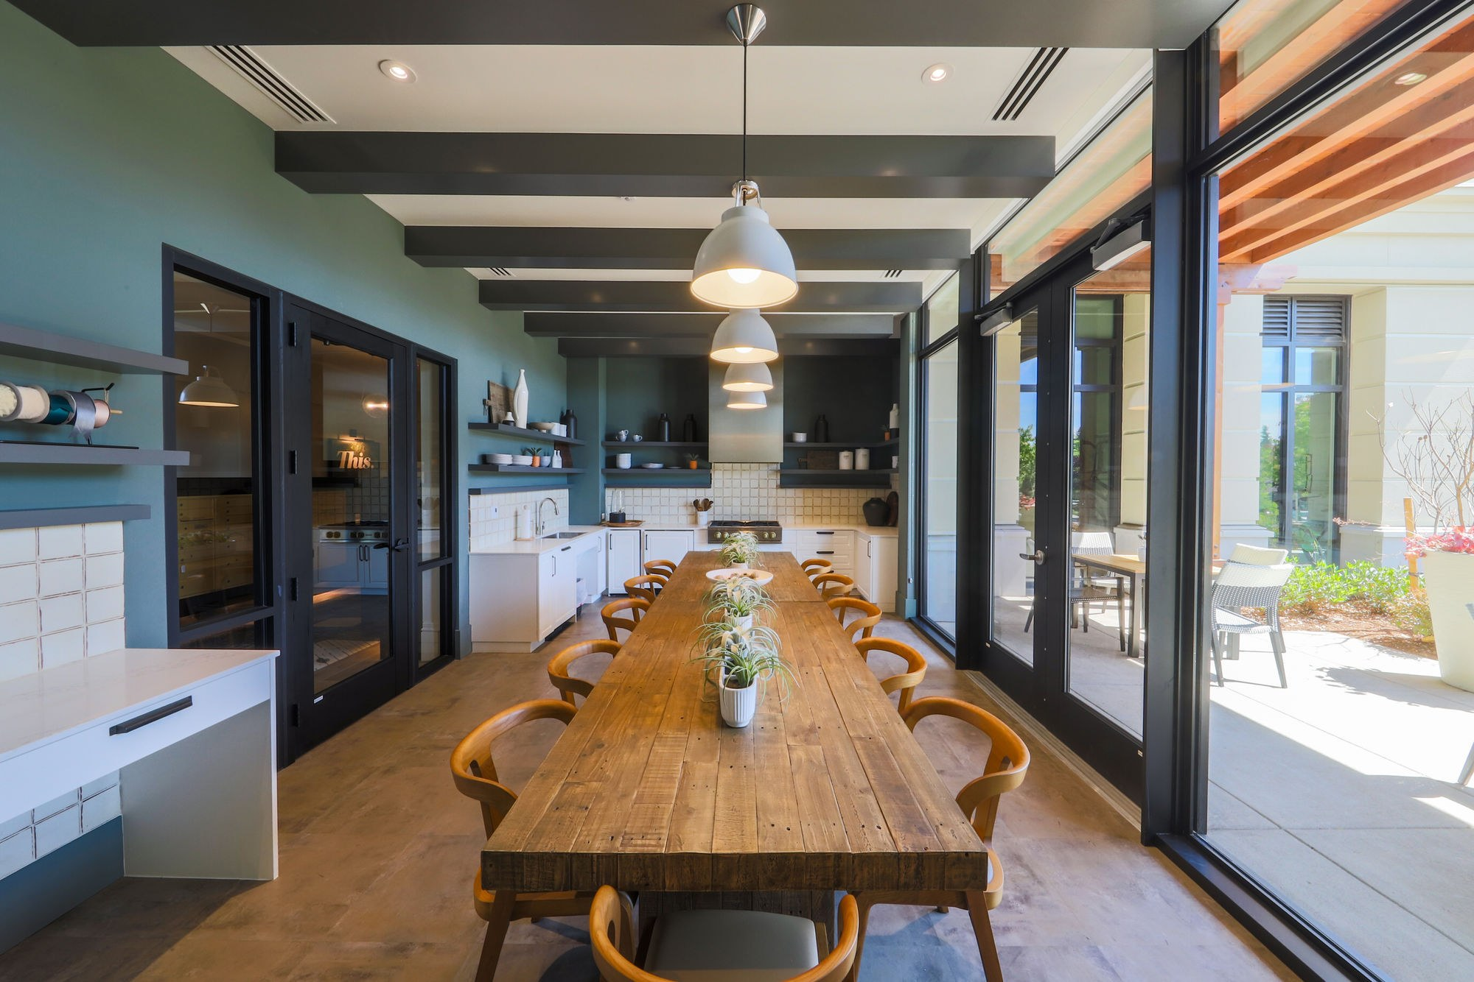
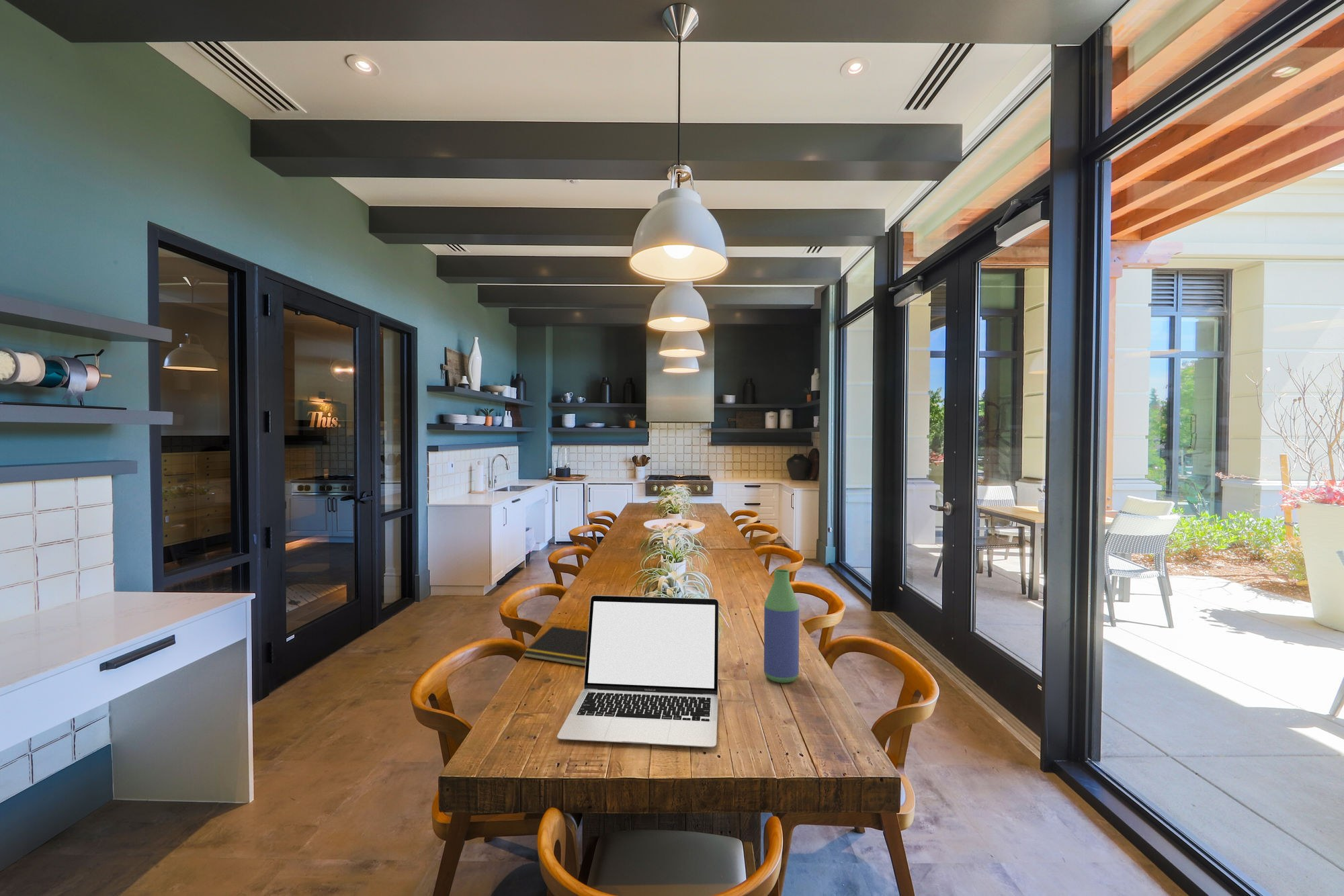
+ laptop [556,594,720,748]
+ notepad [522,626,588,667]
+ bottle [763,569,800,684]
